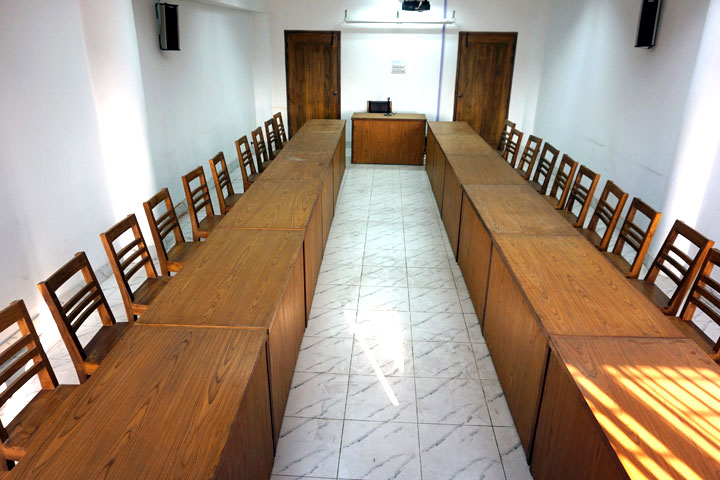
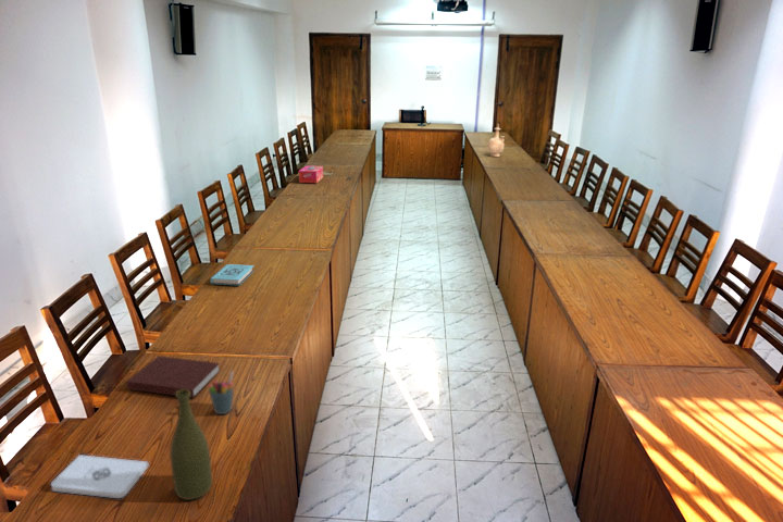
+ bottle [169,389,213,501]
+ book [210,263,256,286]
+ pen holder [207,370,235,415]
+ notebook [125,355,221,399]
+ vase [486,123,506,158]
+ notepad [50,453,150,499]
+ tissue box [298,164,324,184]
